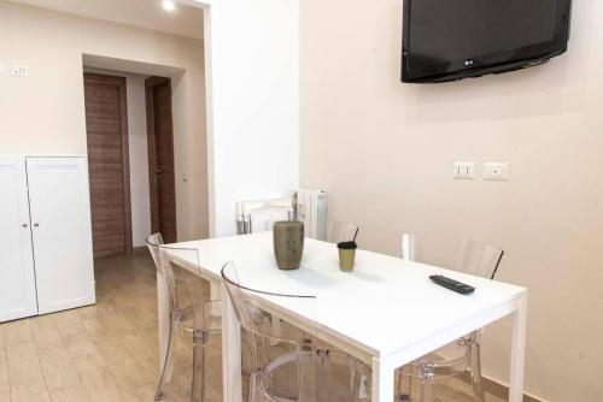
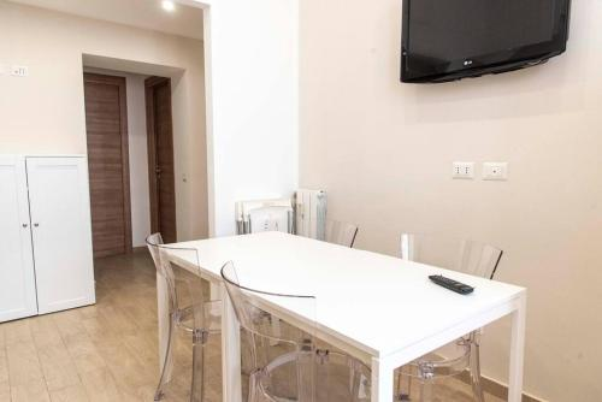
- coffee cup [335,240,359,272]
- plant pot [271,219,305,271]
